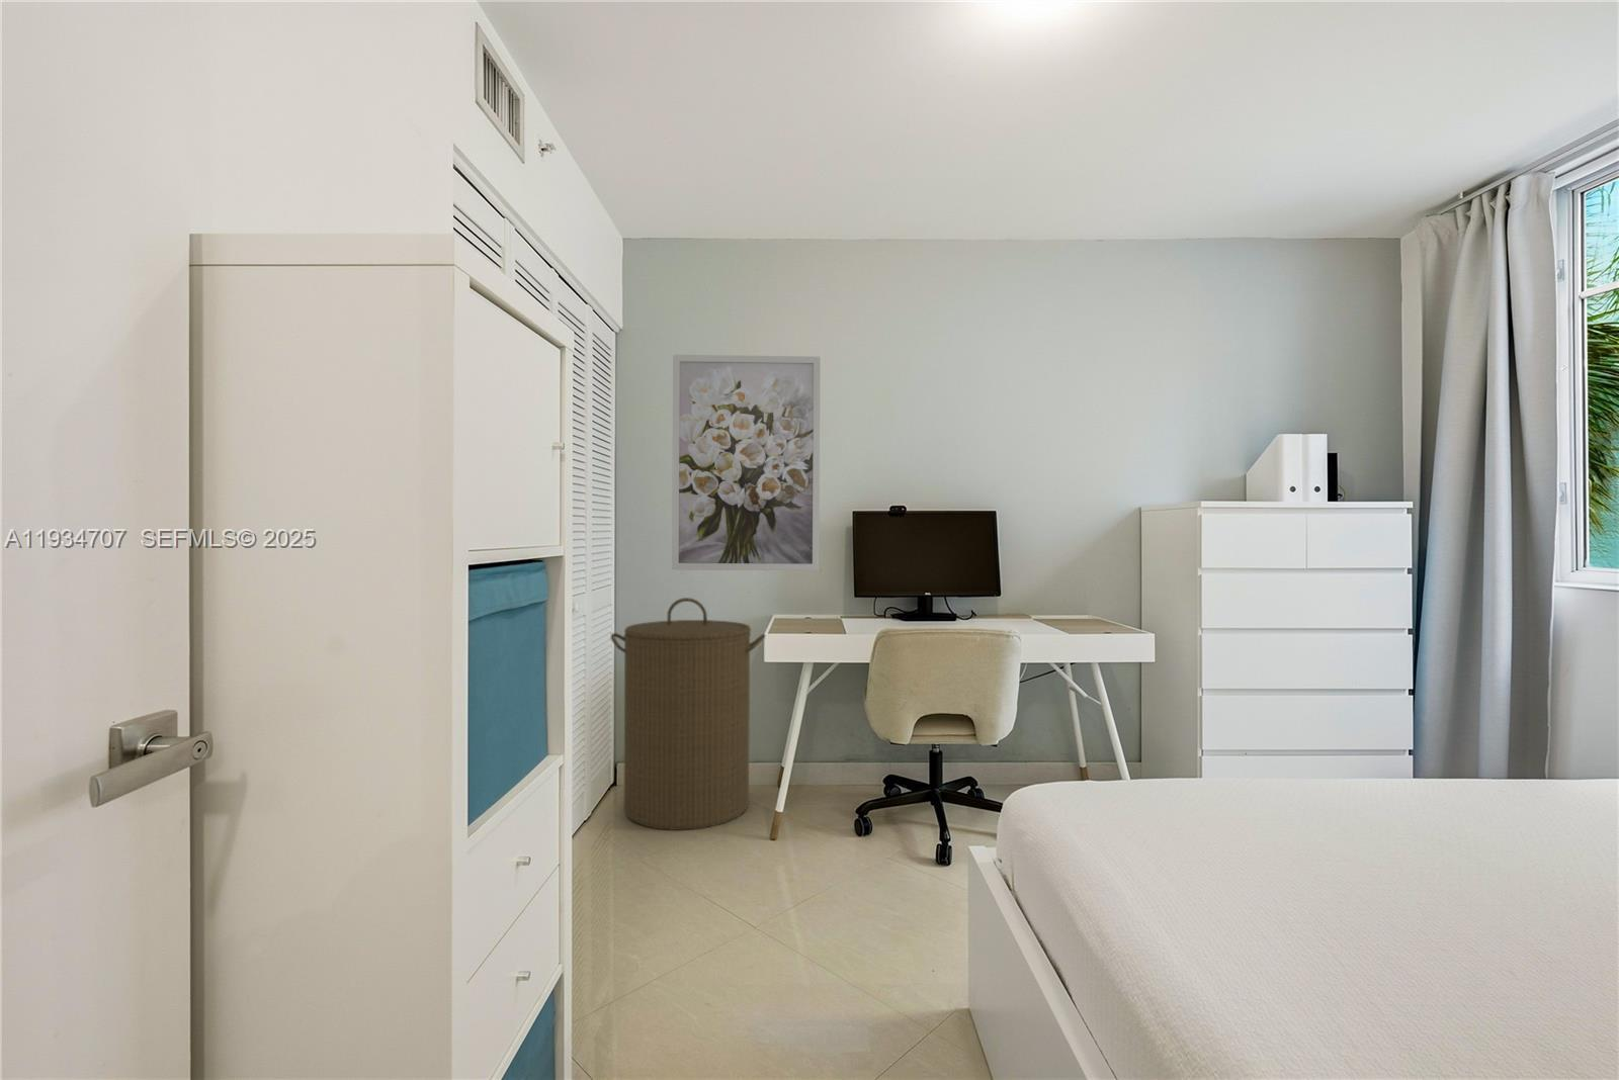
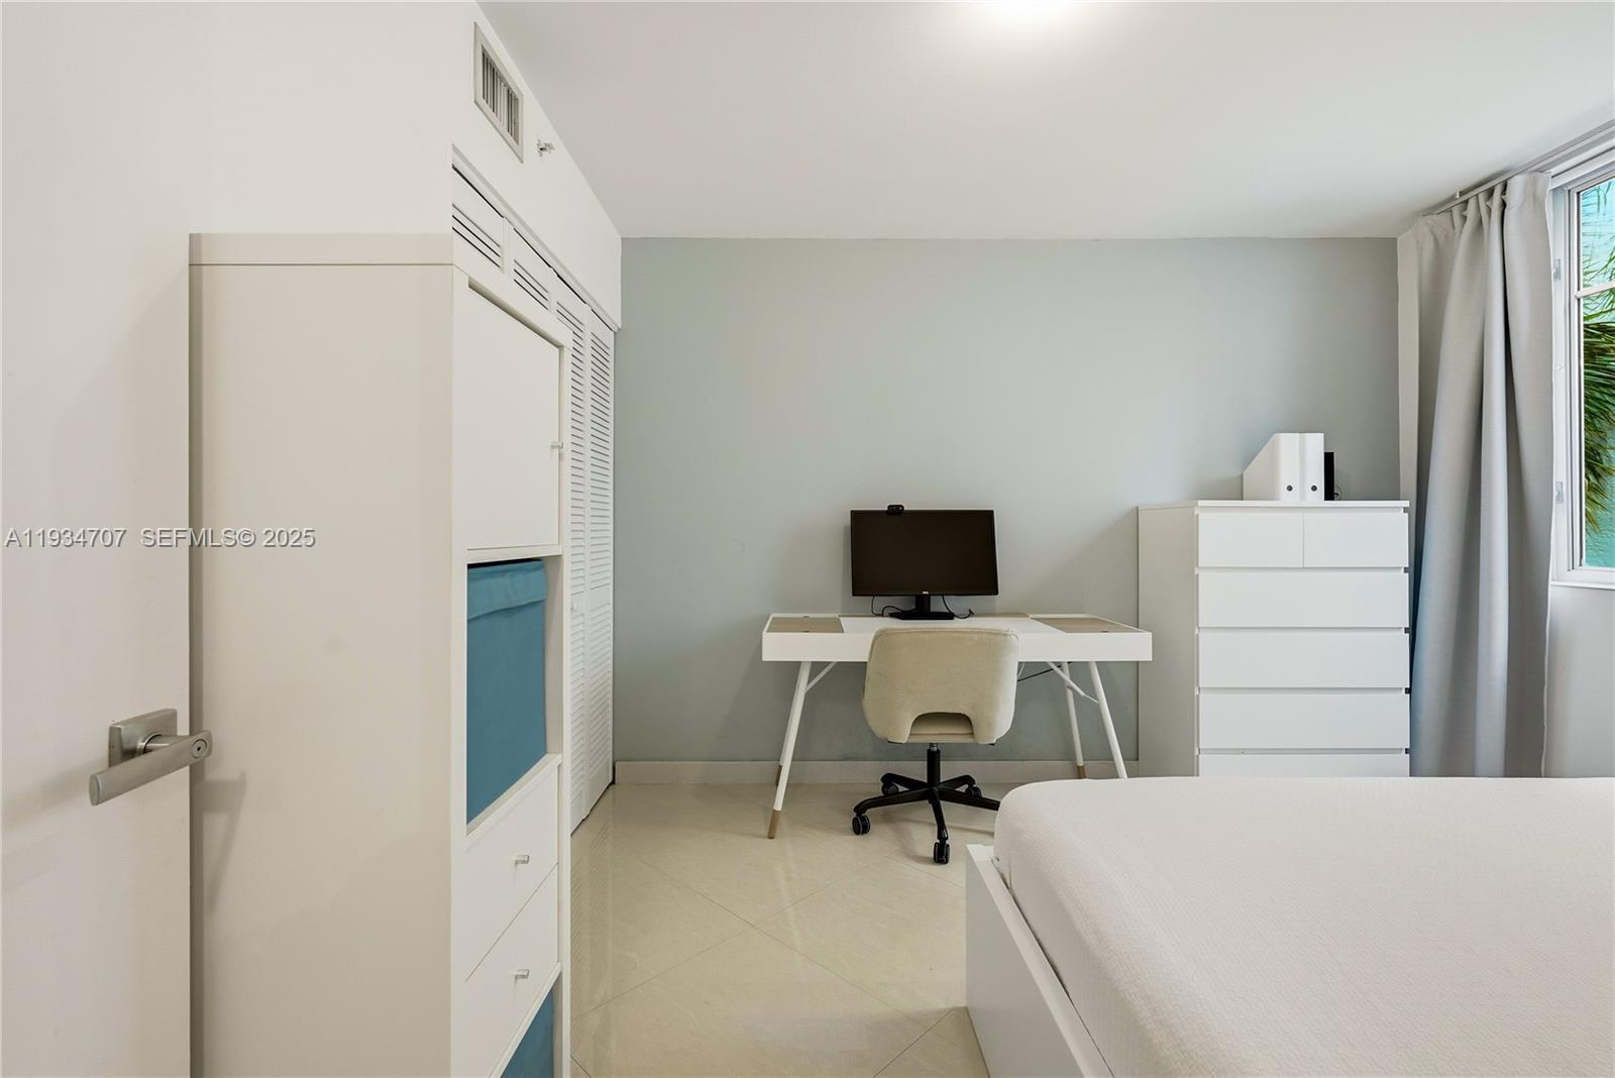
- laundry hamper [610,597,765,832]
- wall art [671,354,822,571]
